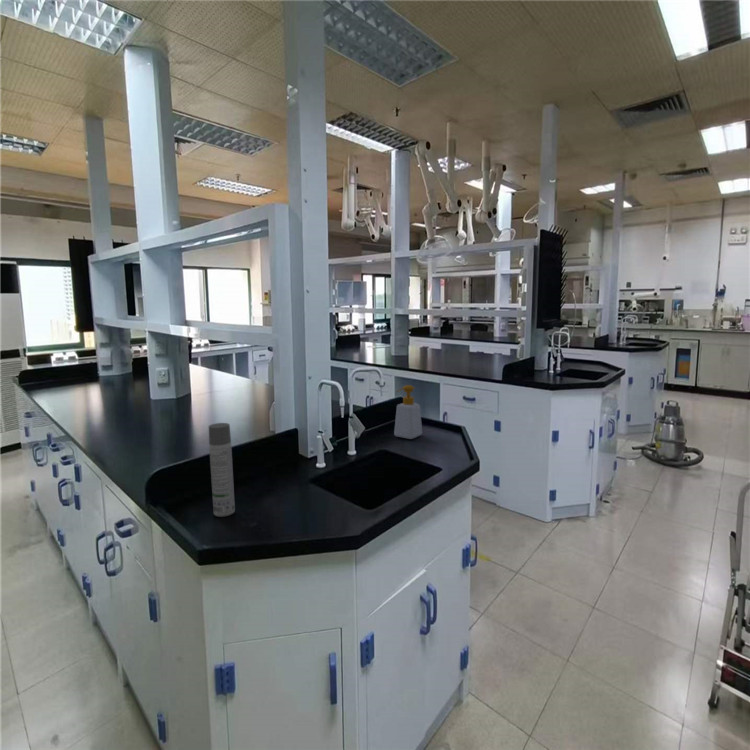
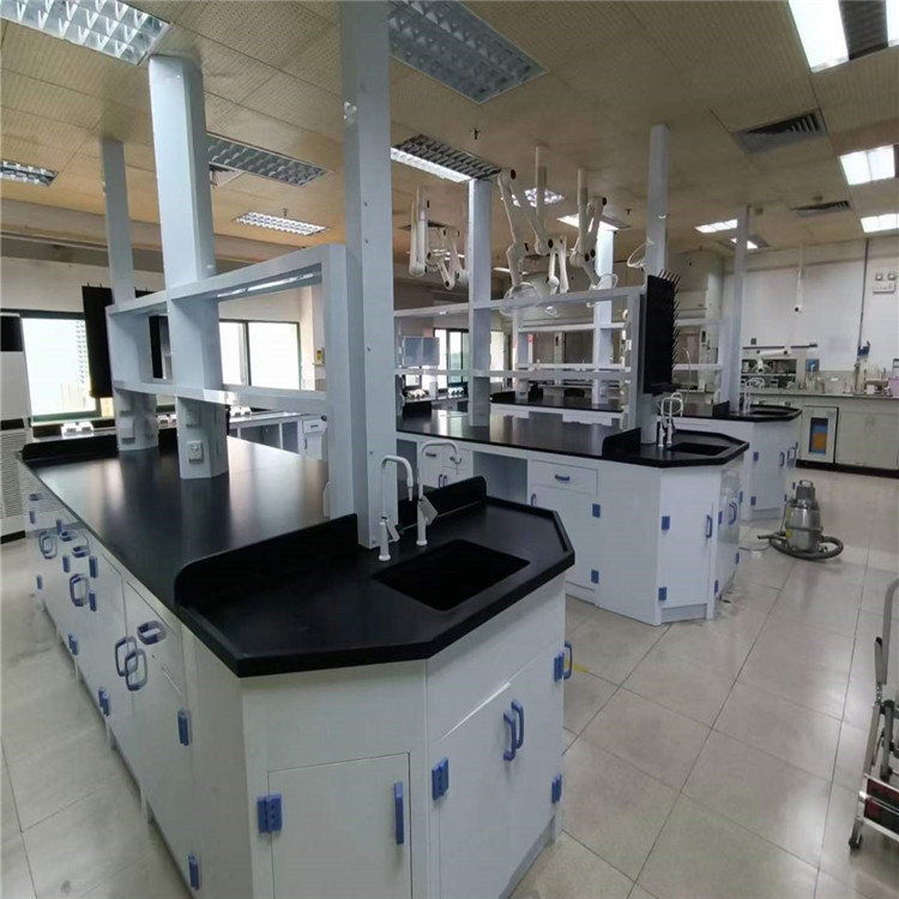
- soap bottle [393,384,423,440]
- spray bottle [208,422,236,518]
